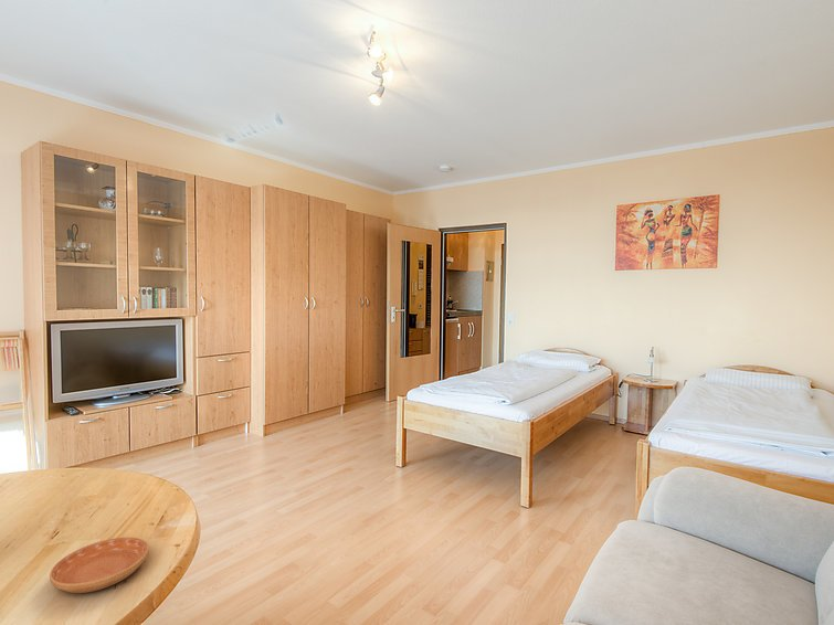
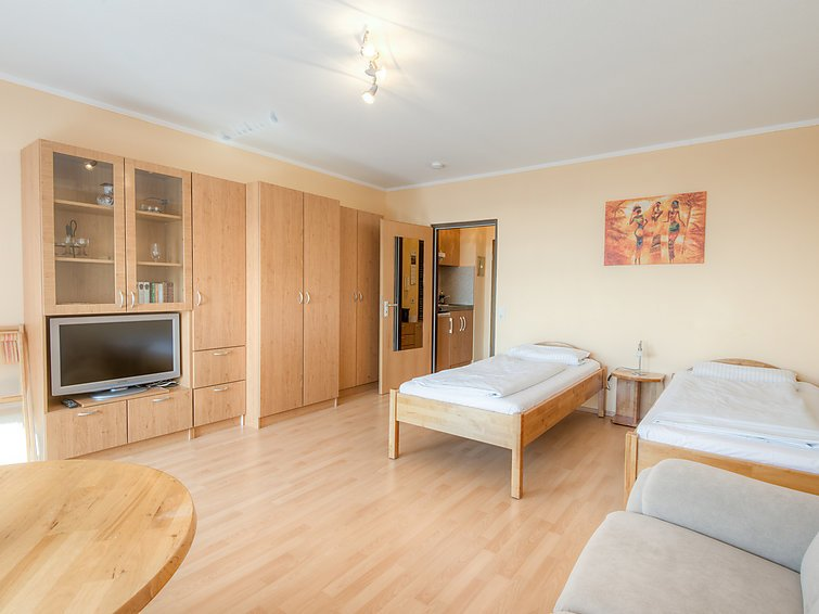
- saucer [49,537,150,594]
